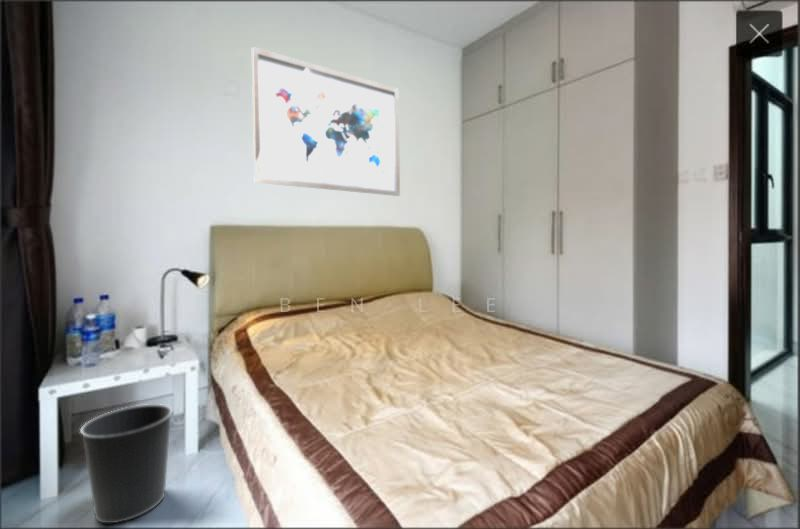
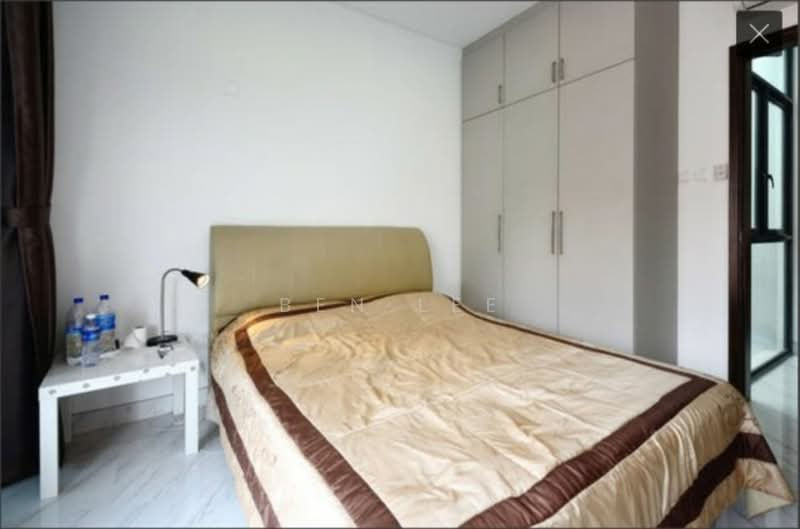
- wall art [251,46,401,197]
- wastebasket [79,403,174,524]
